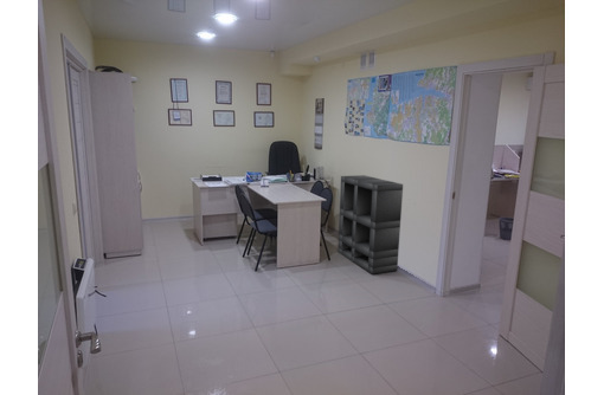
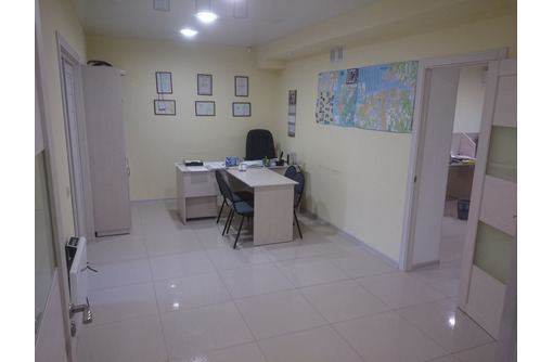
- shelving unit [336,174,404,276]
